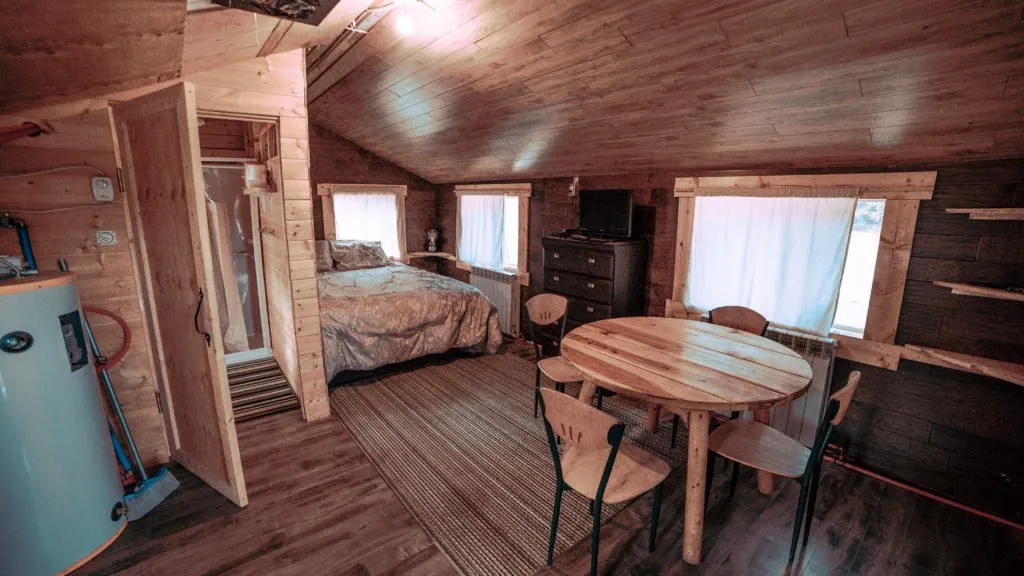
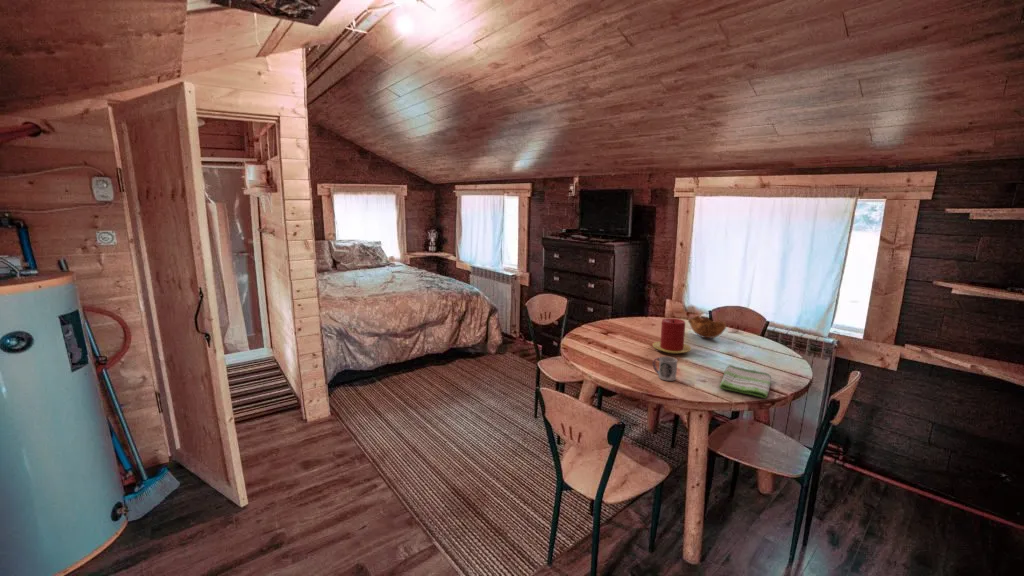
+ candle [652,317,692,355]
+ dish towel [719,364,772,399]
+ cup [651,355,678,382]
+ bowl [687,315,727,339]
